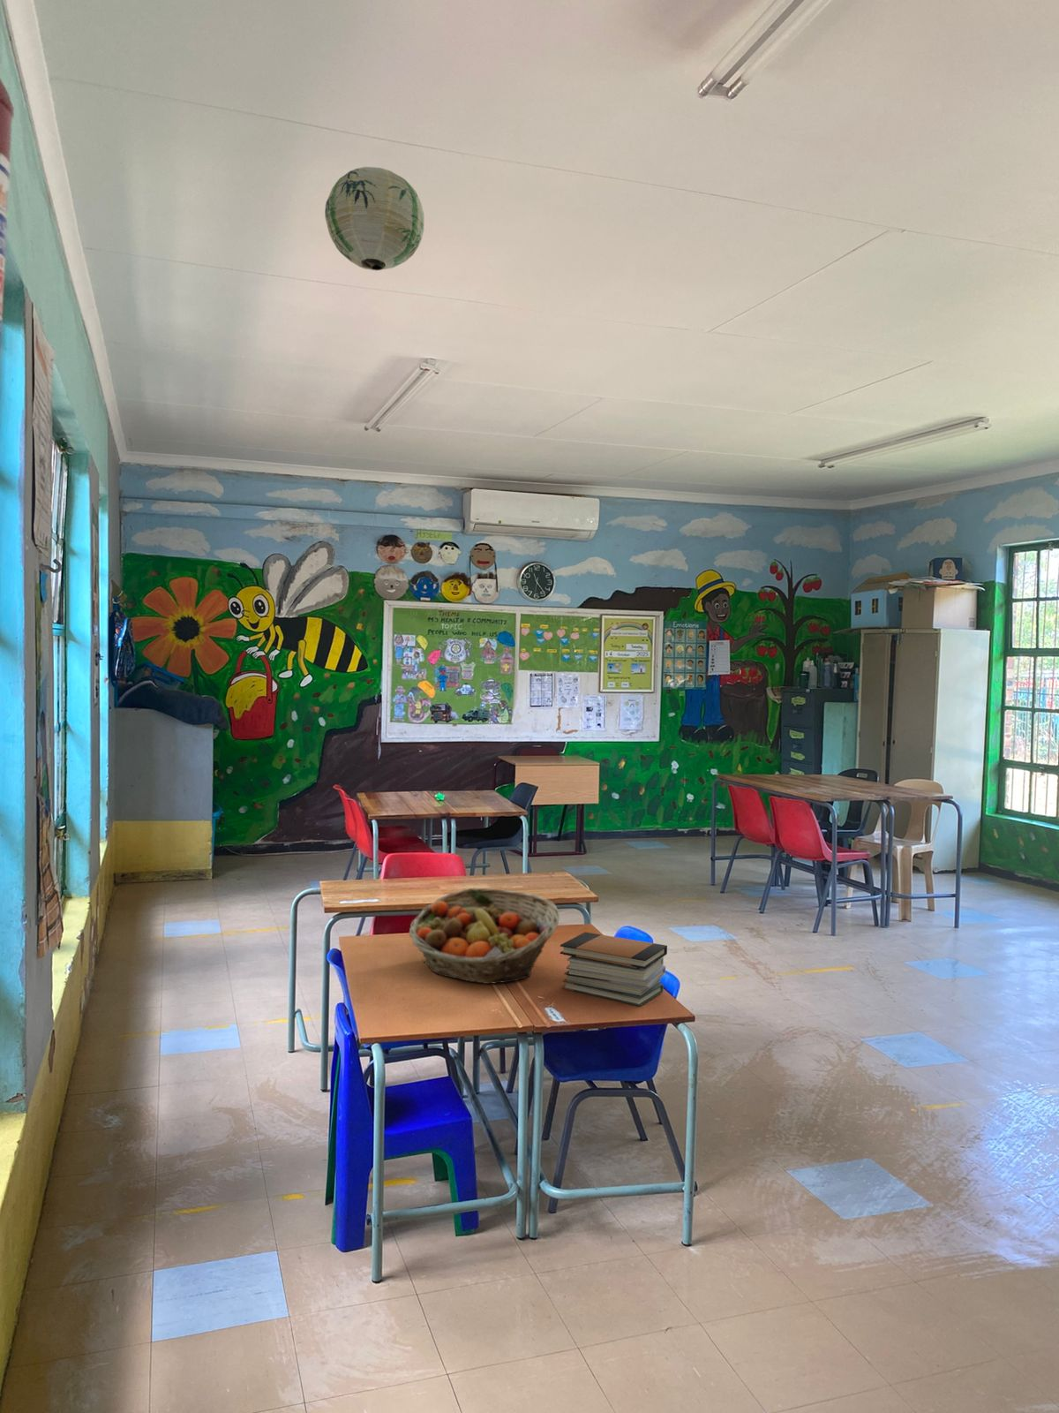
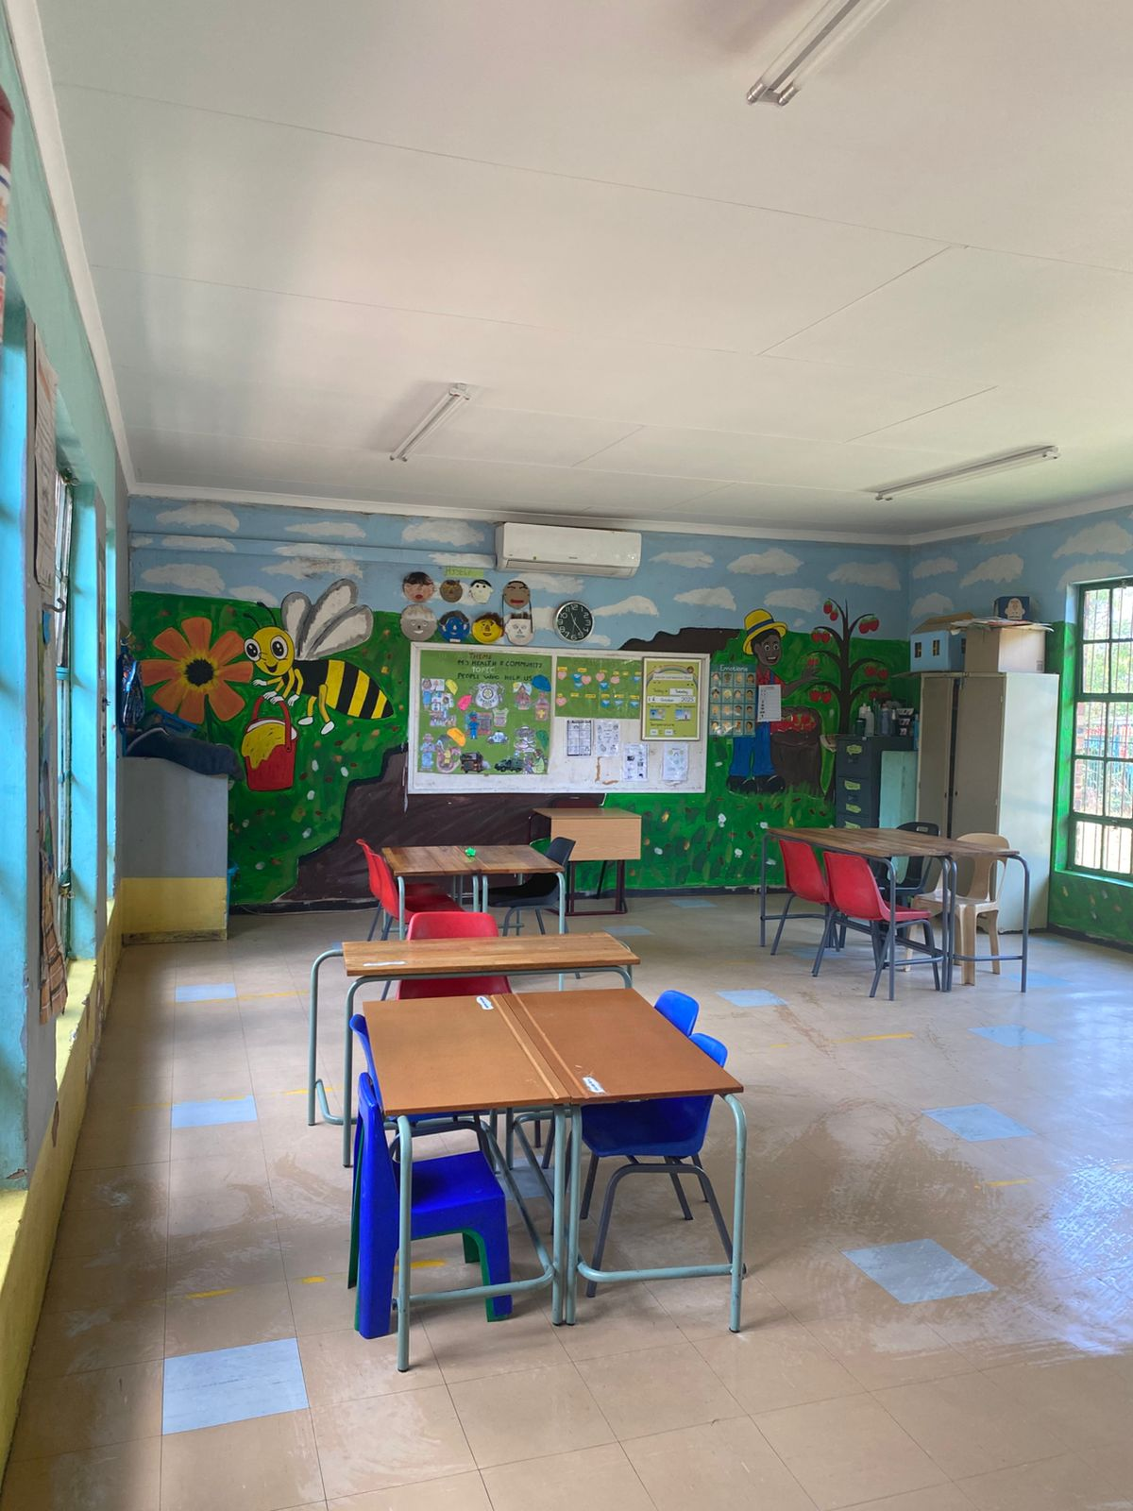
- book stack [560,931,669,1007]
- fruit basket [408,888,561,985]
- paper lantern [324,166,425,271]
